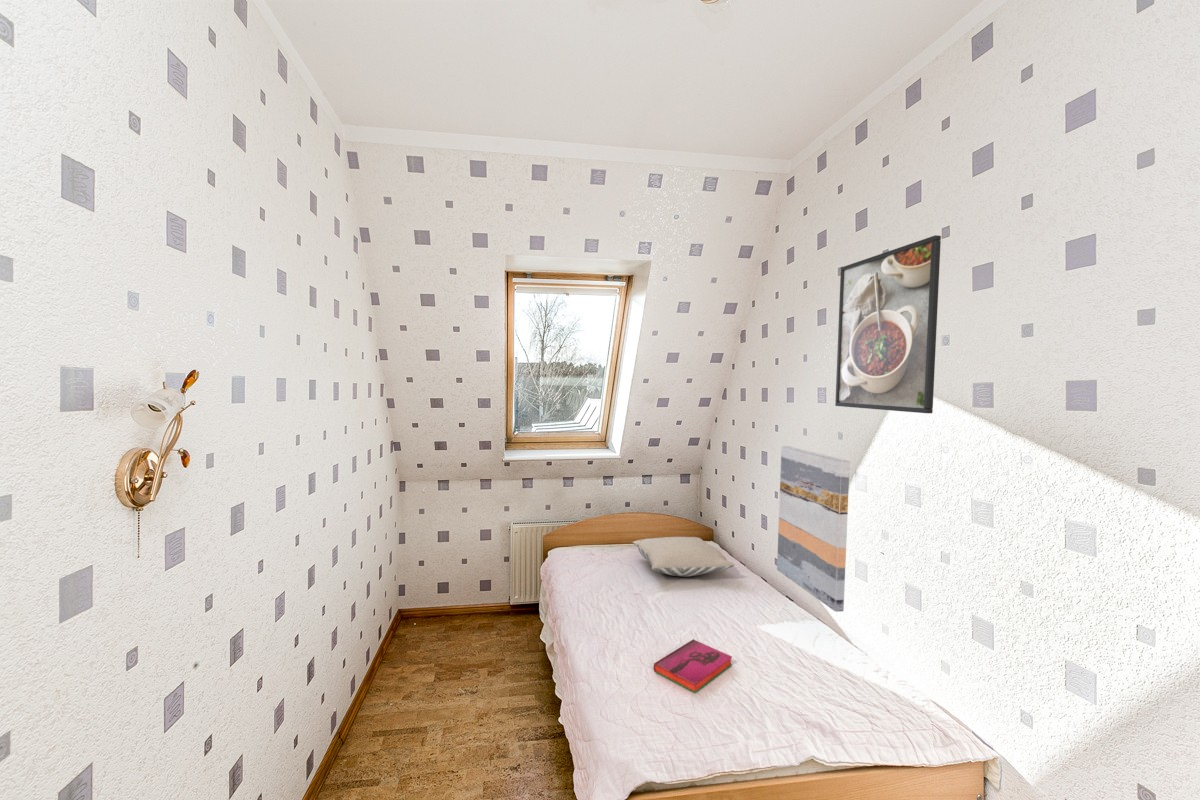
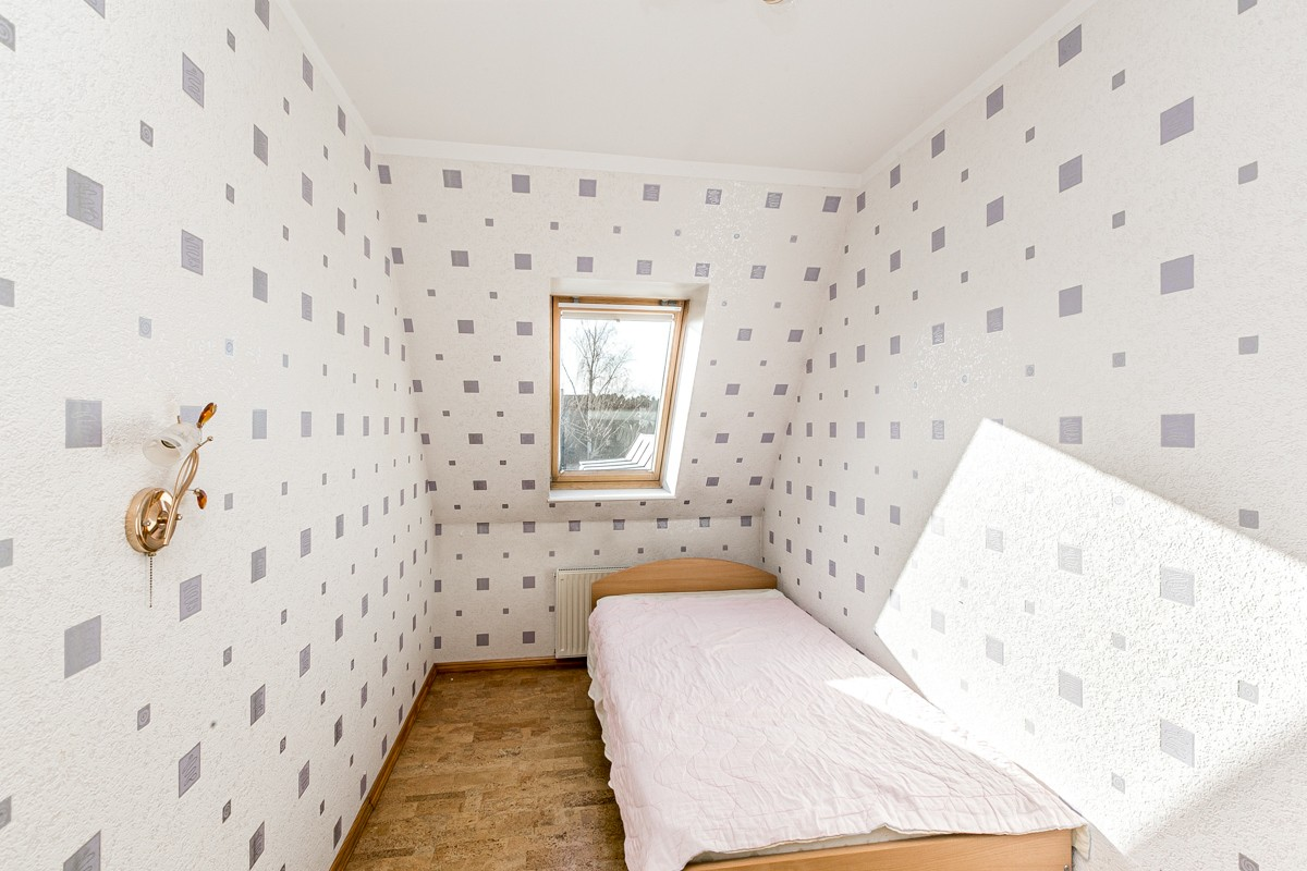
- hardback book [653,638,733,694]
- wall art [776,445,851,613]
- pillow [631,536,735,577]
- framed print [834,234,942,414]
